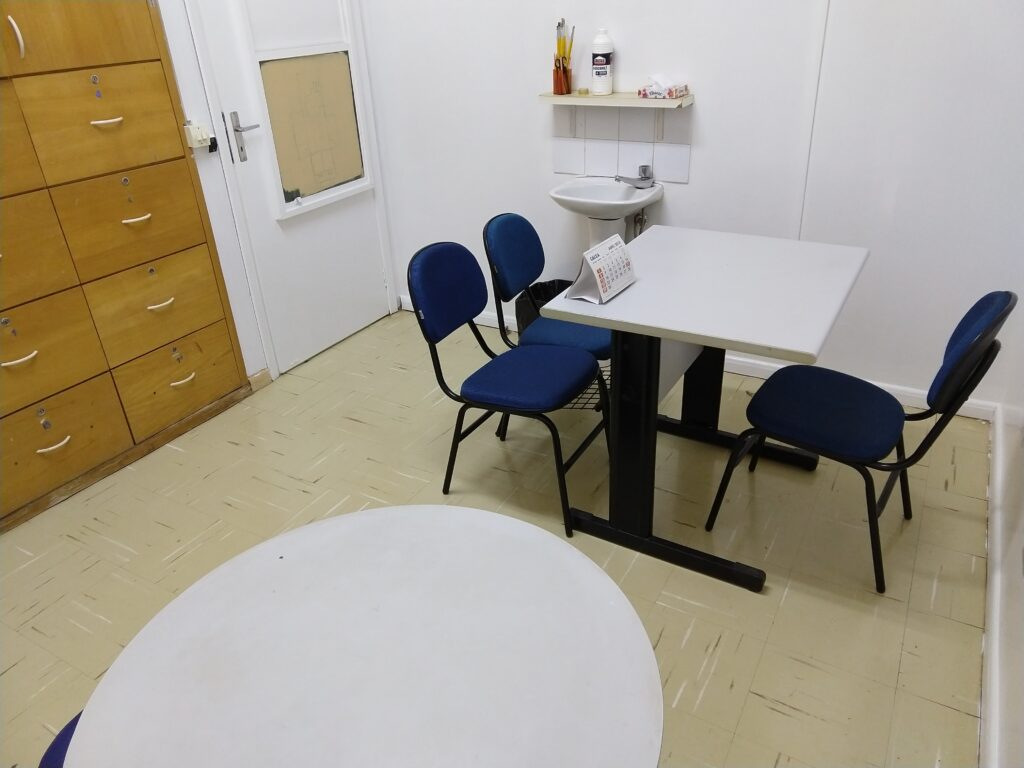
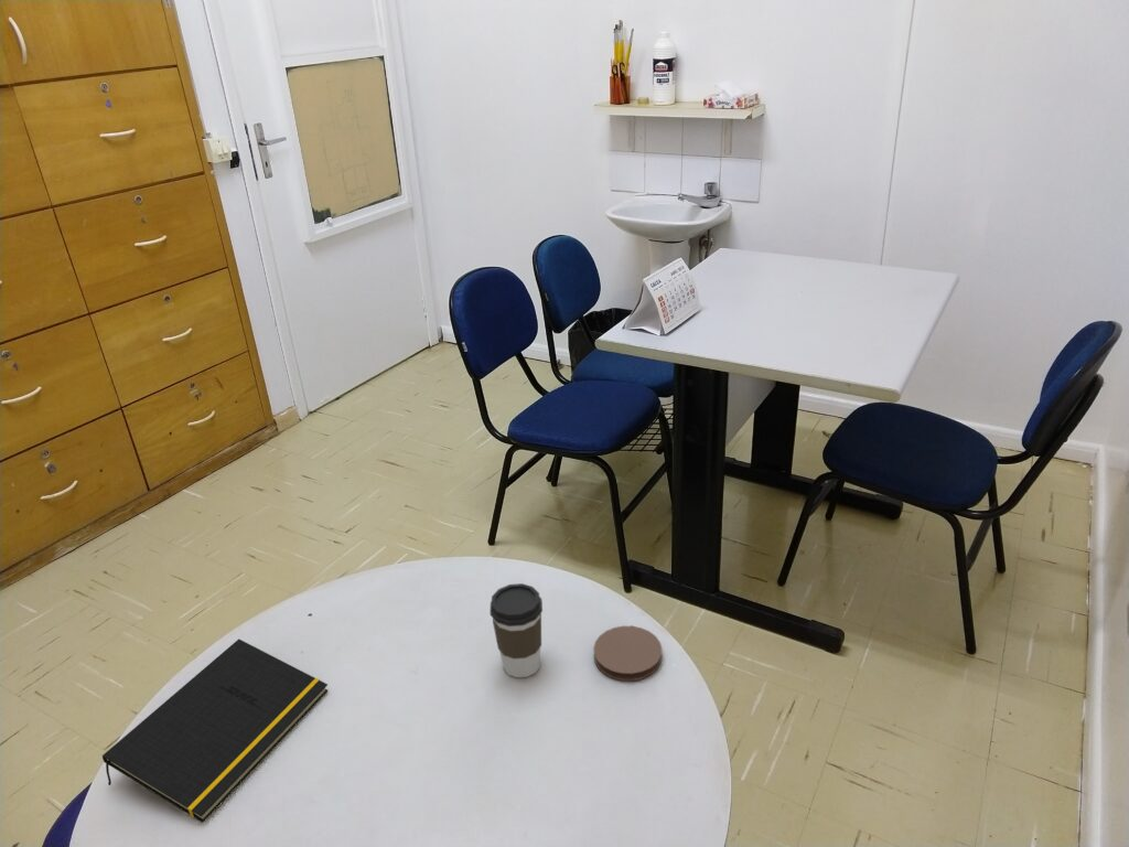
+ coffee cup [488,582,544,678]
+ notepad [101,637,329,824]
+ coaster [592,625,663,682]
